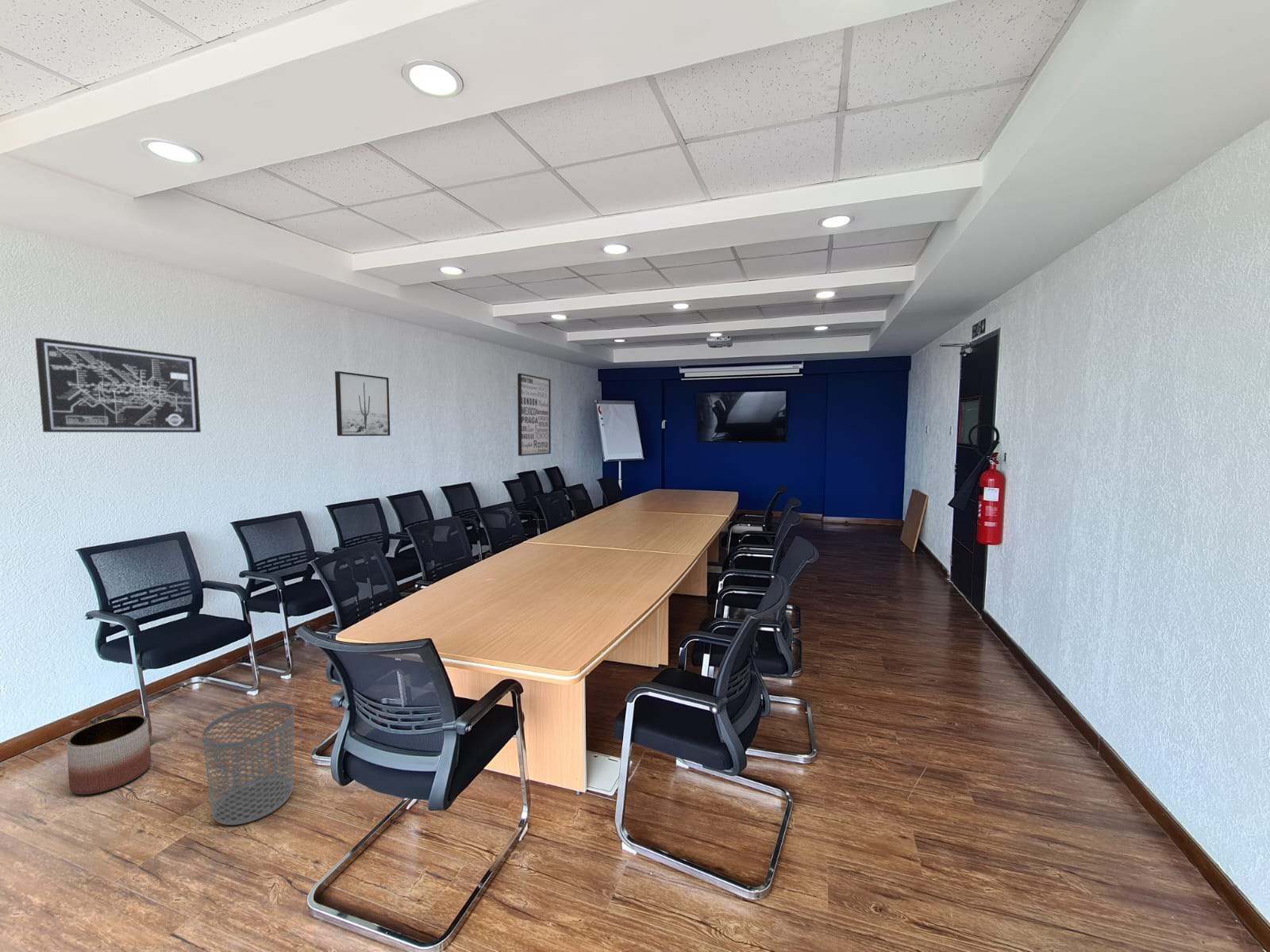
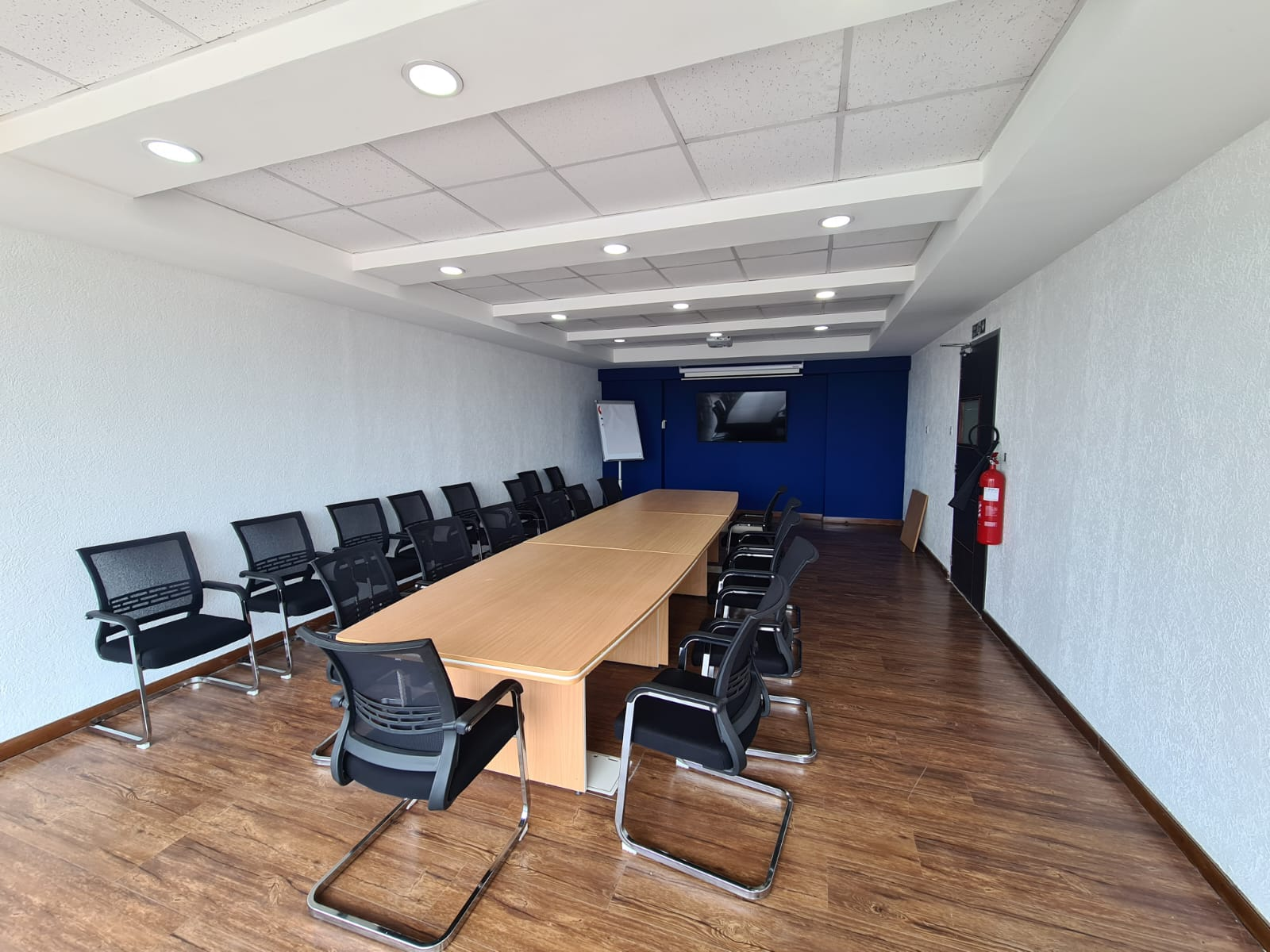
- wall art [334,370,391,436]
- planter [66,714,152,795]
- wall art [517,373,552,457]
- waste bin [202,701,295,826]
- wall art [34,337,202,433]
